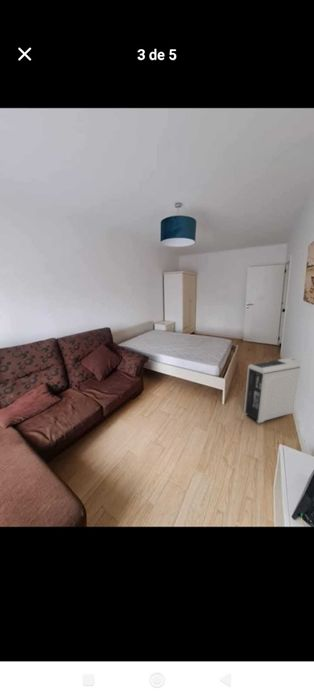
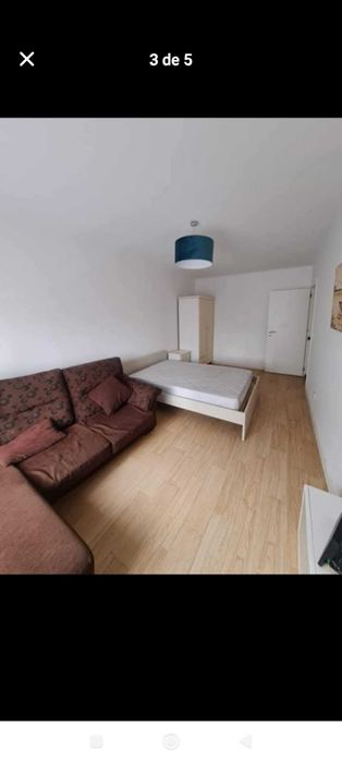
- air purifier [243,357,301,424]
